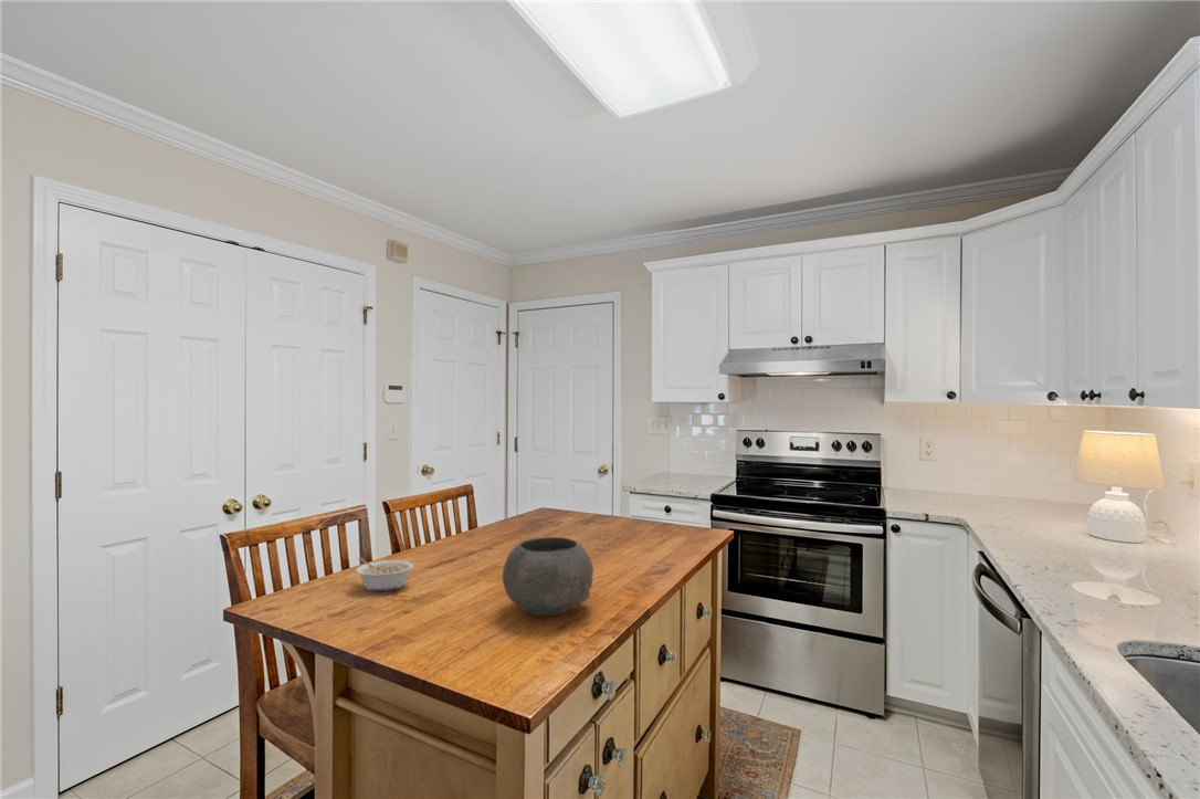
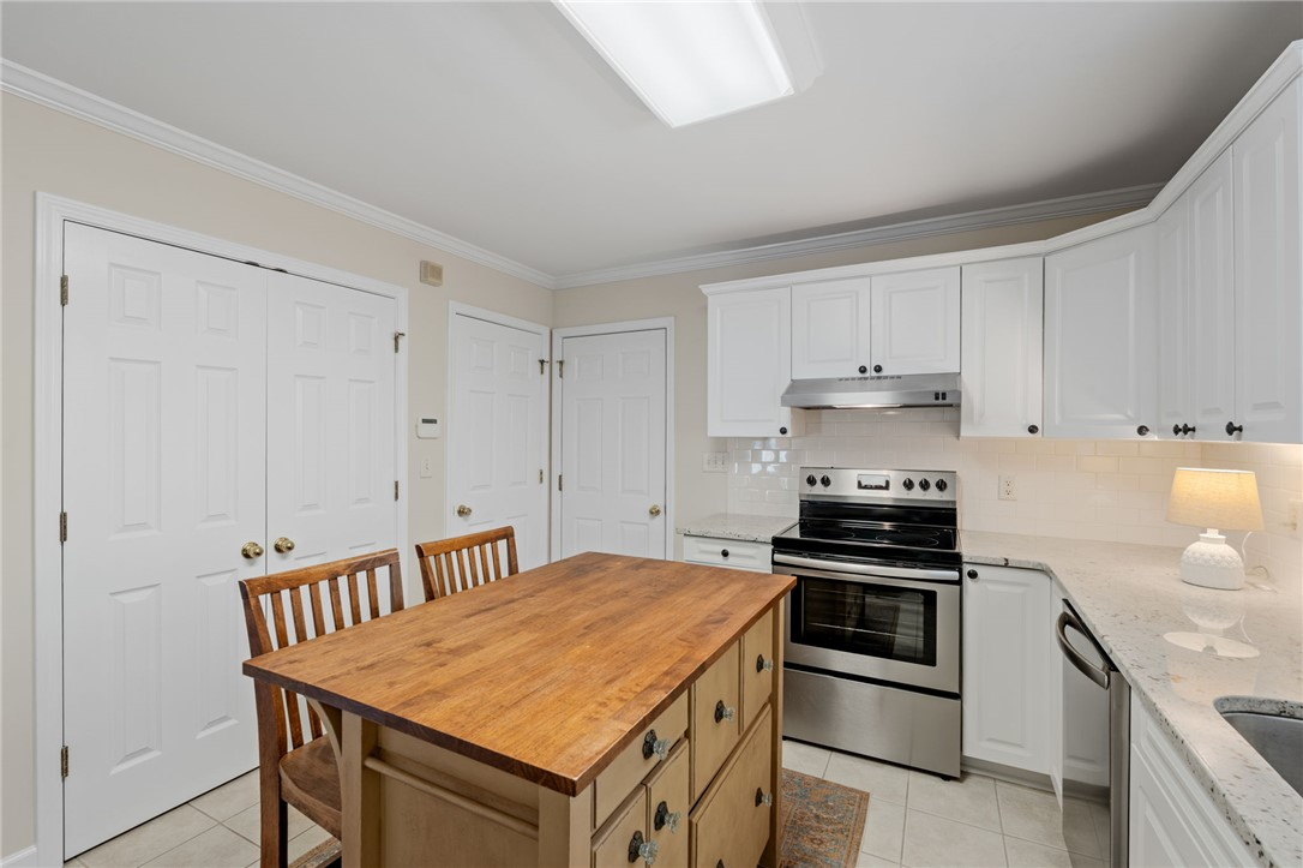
- legume [355,557,414,592]
- bowl [502,536,594,617]
